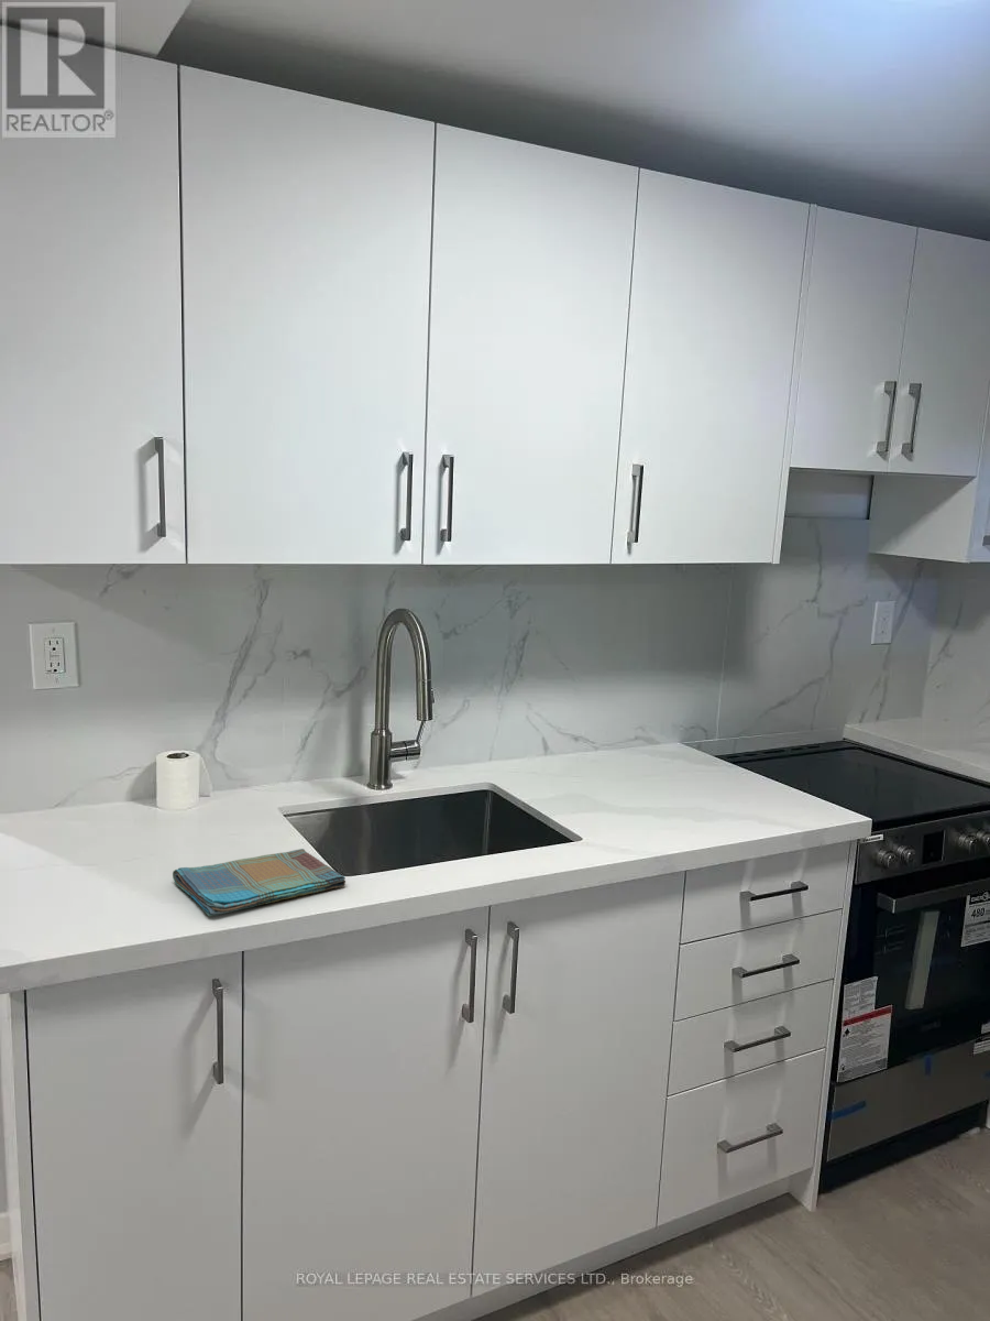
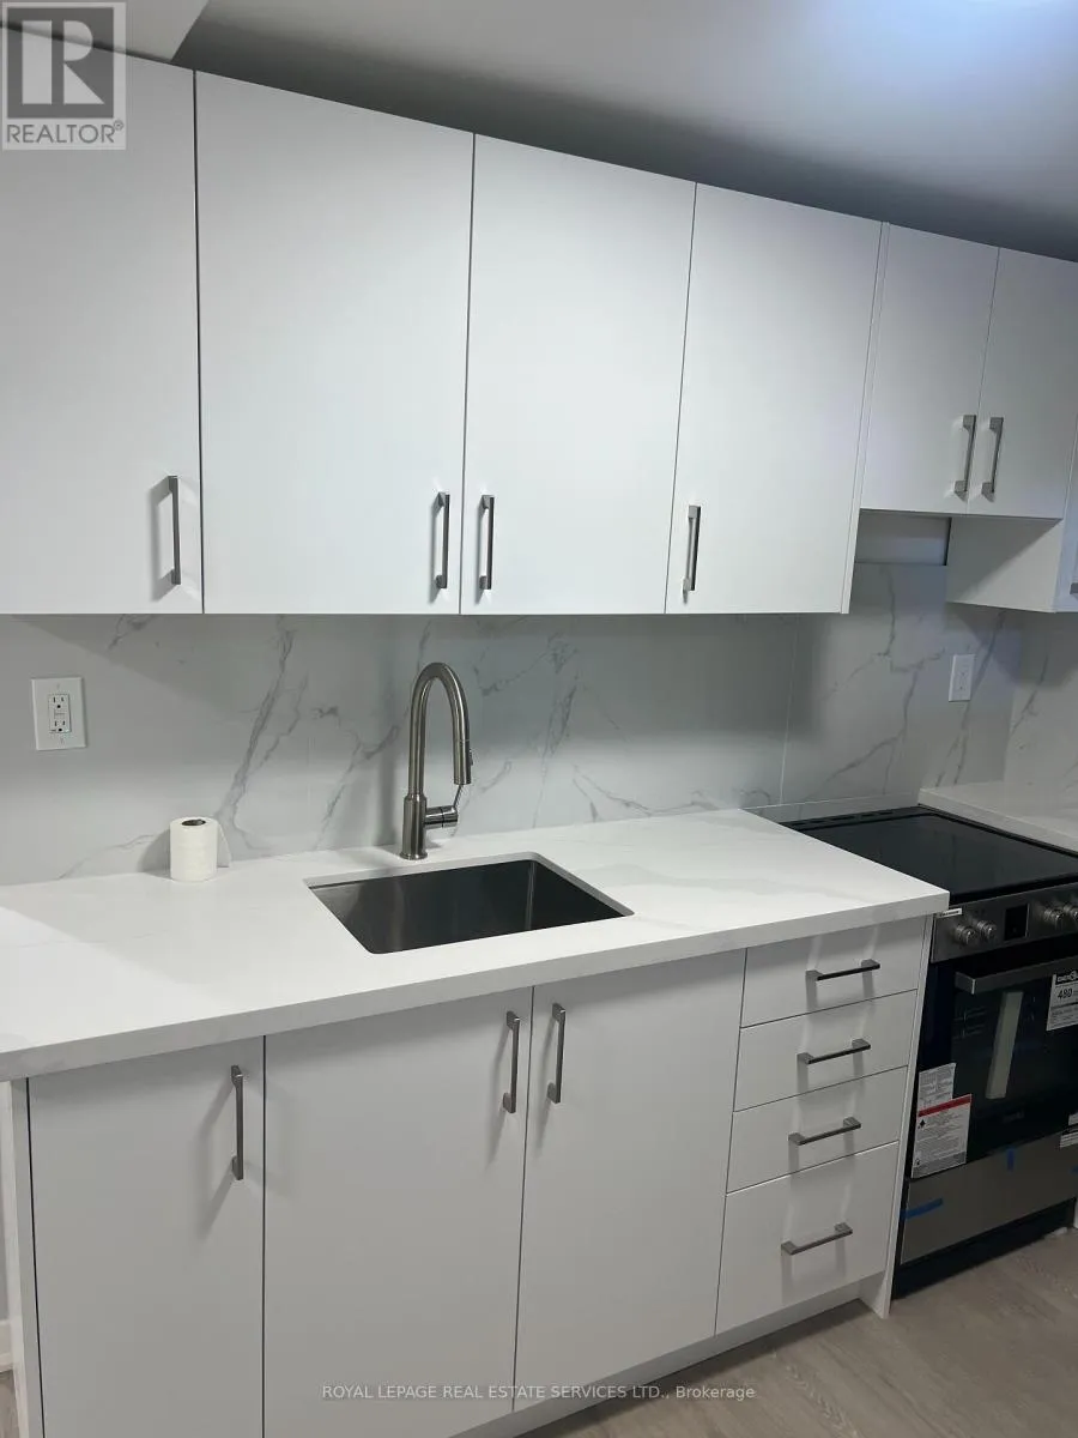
- dish towel [172,848,346,917]
